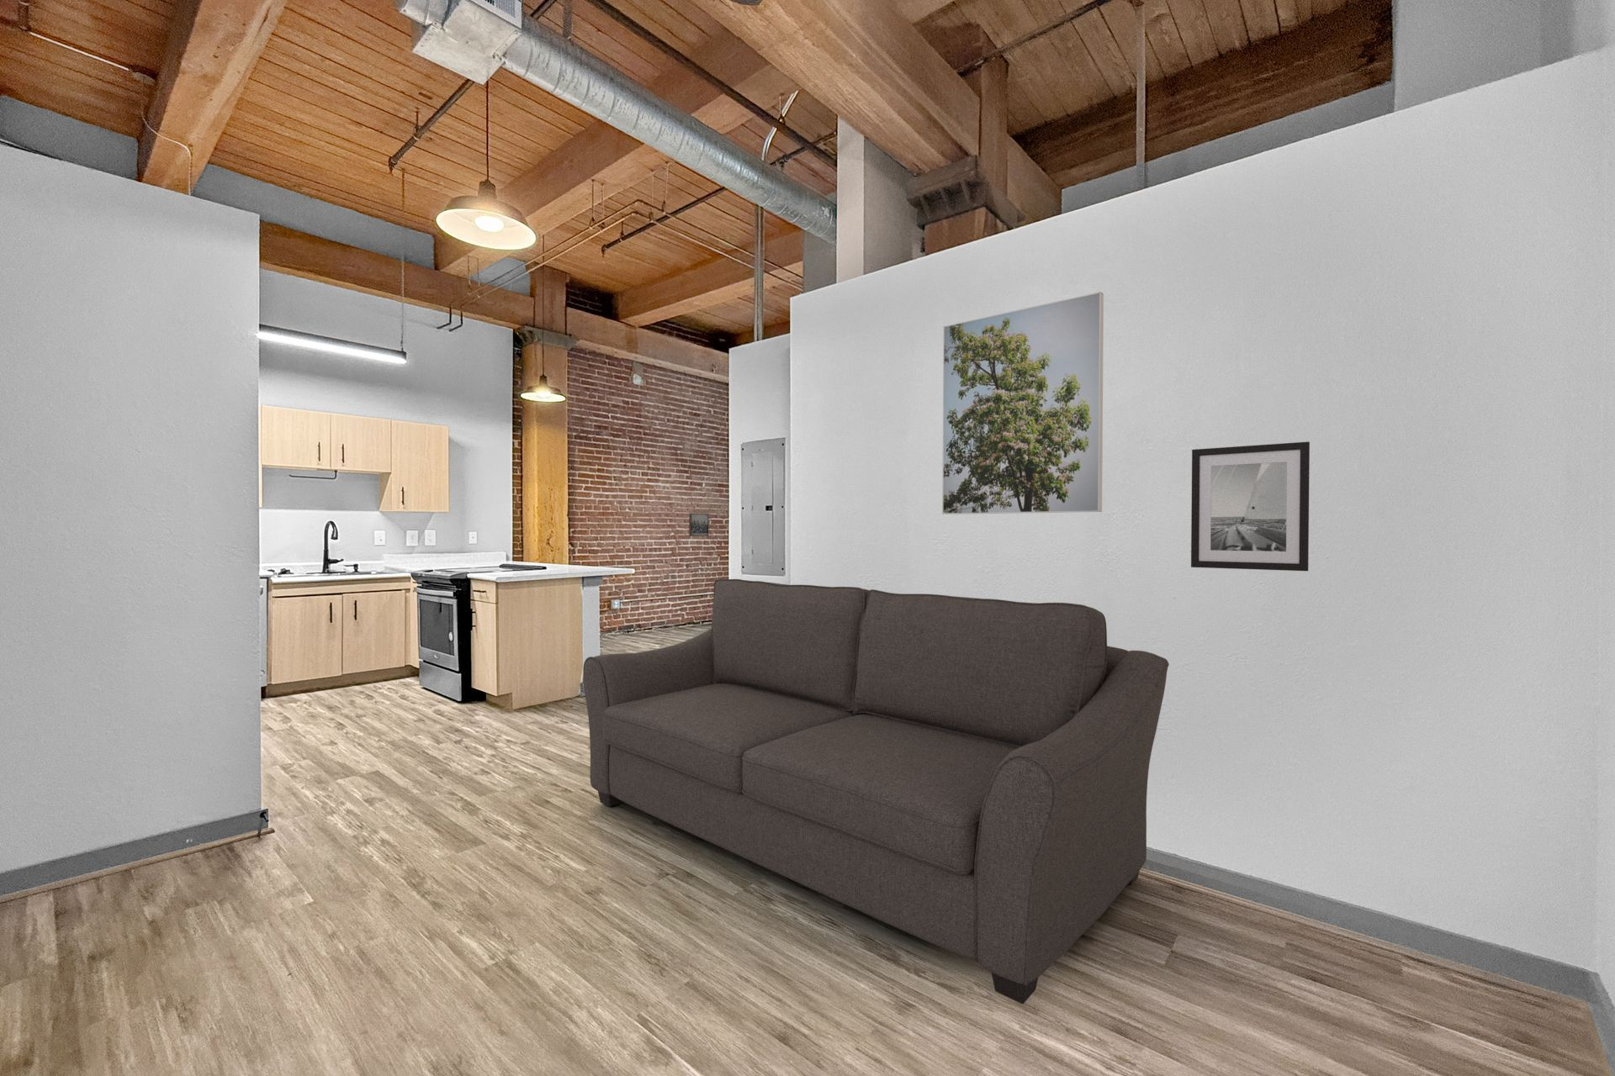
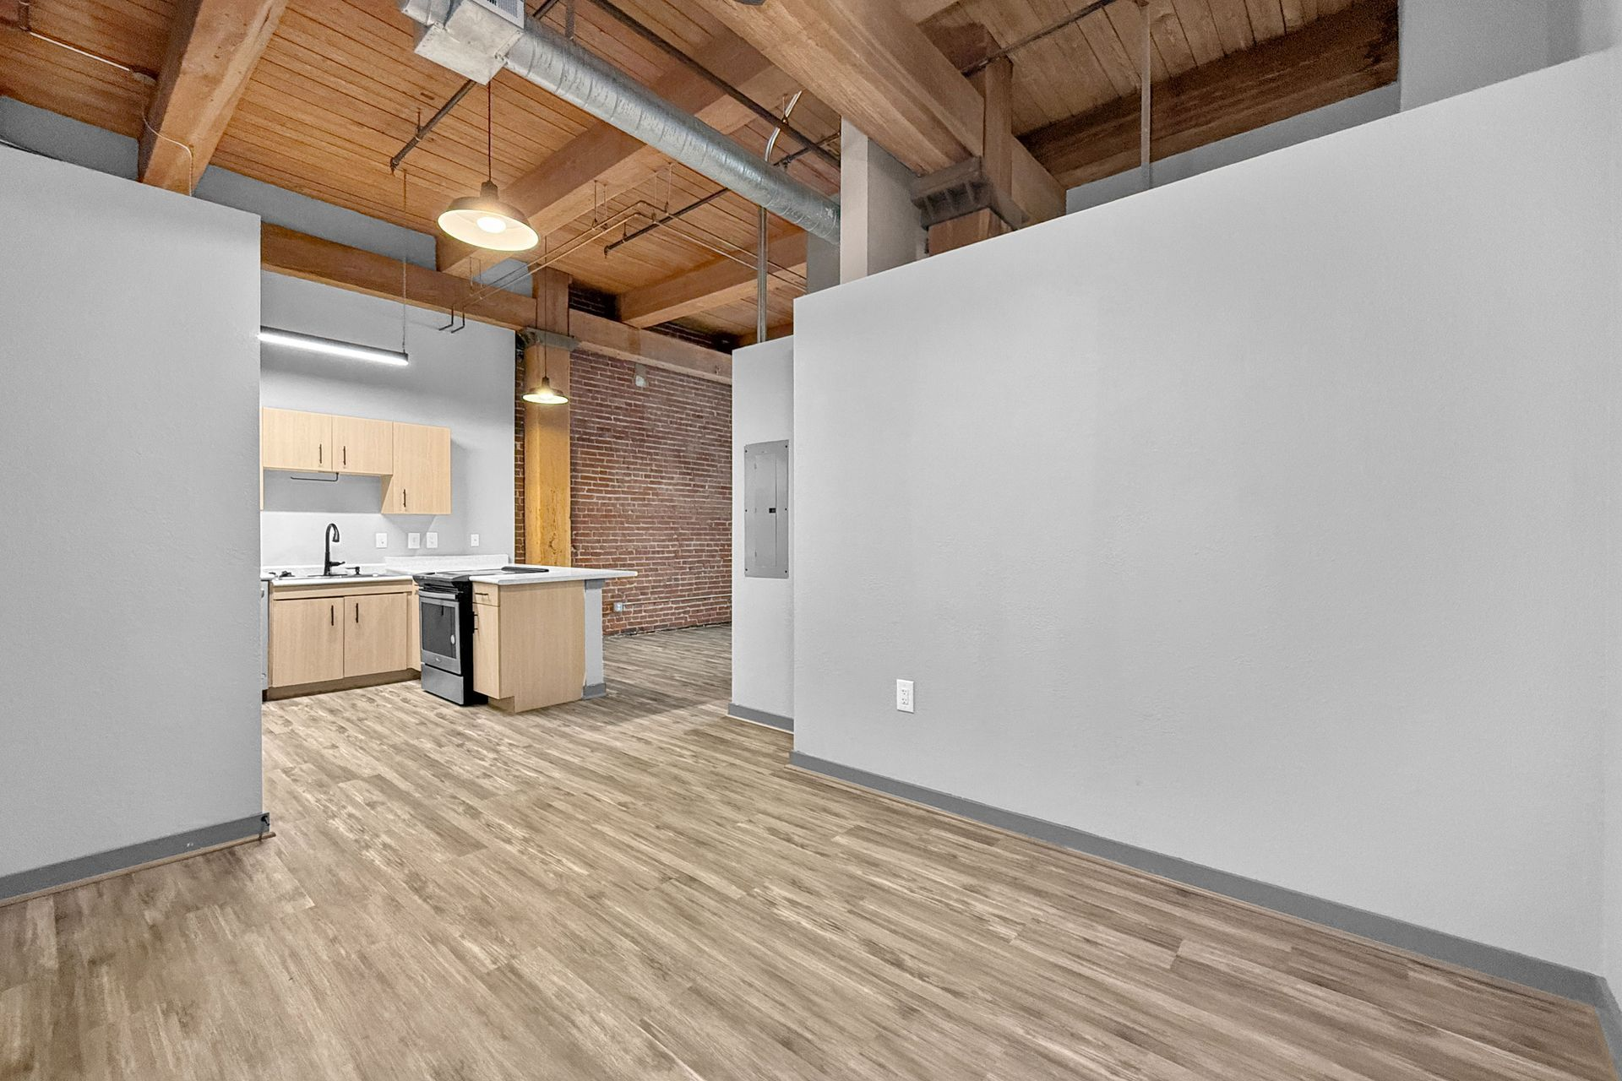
- wall art [689,513,709,537]
- wall art [1191,441,1311,572]
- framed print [941,291,1104,515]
- sofa [582,579,1170,1005]
